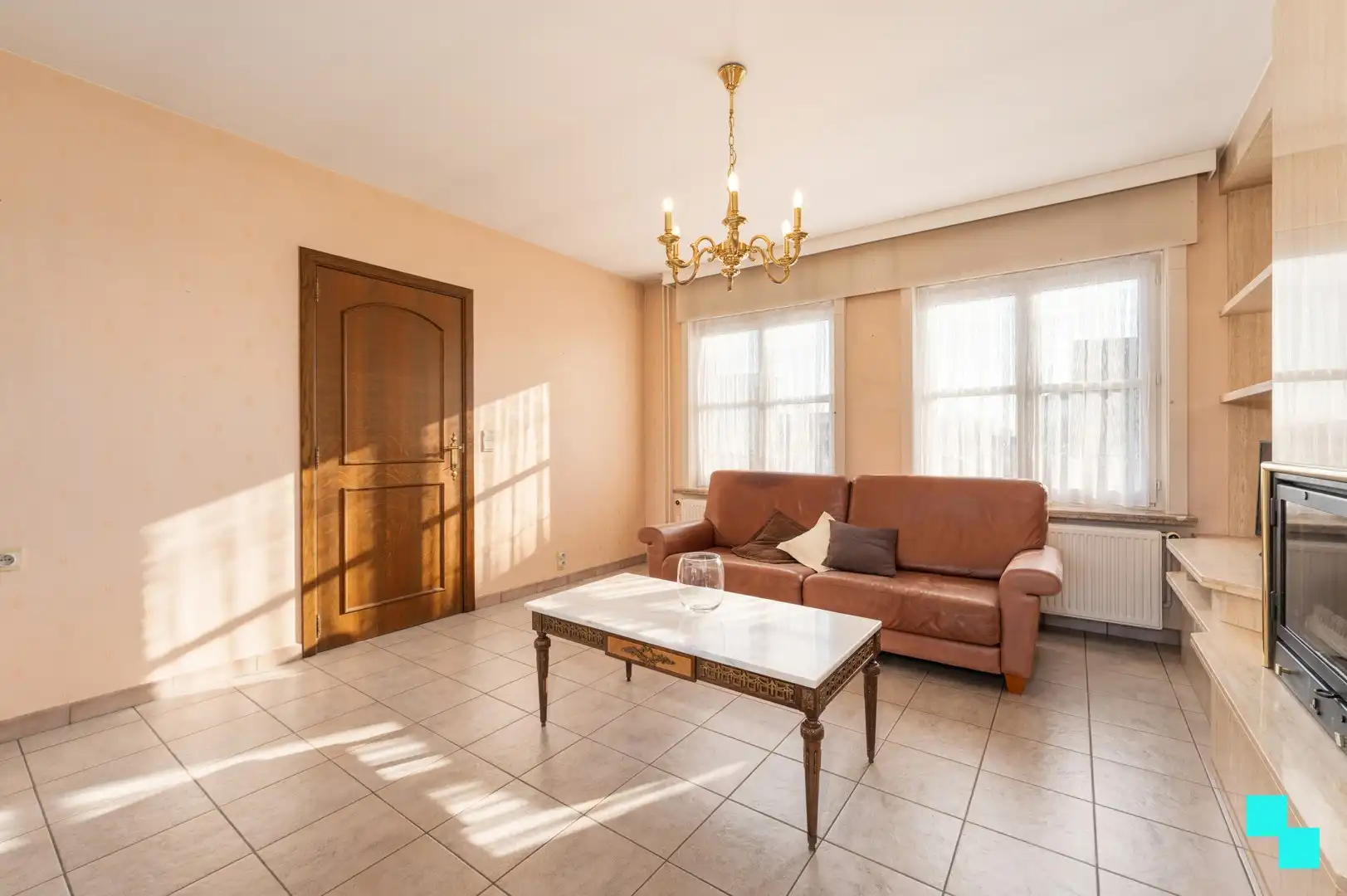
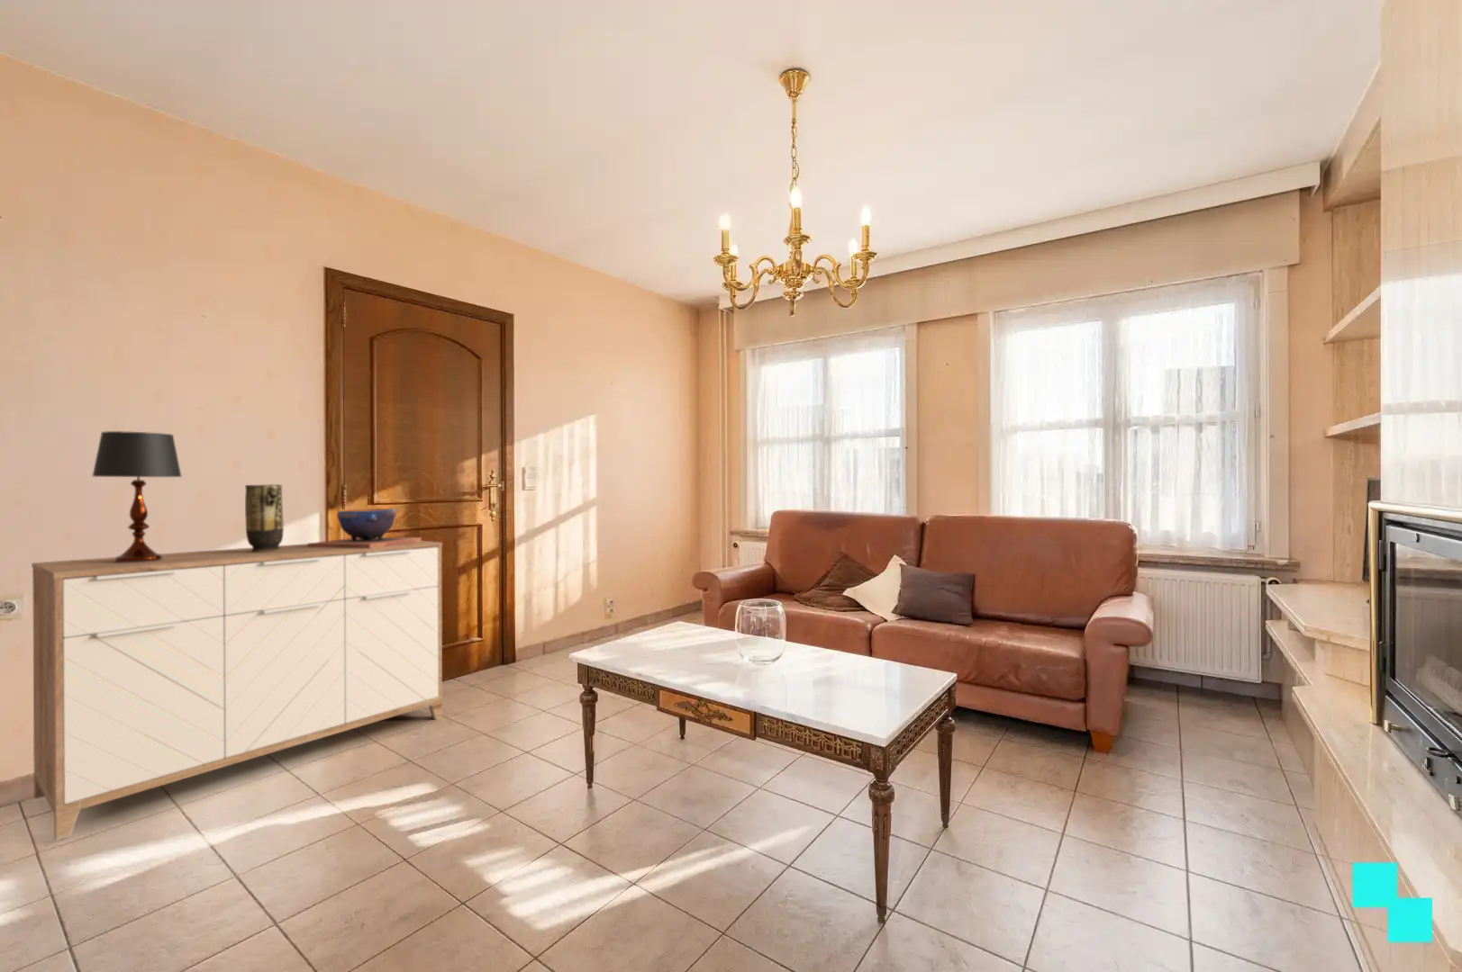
+ vase [244,484,284,552]
+ decorative bowl [307,508,422,548]
+ sideboard [30,540,443,842]
+ table lamp [91,431,182,563]
